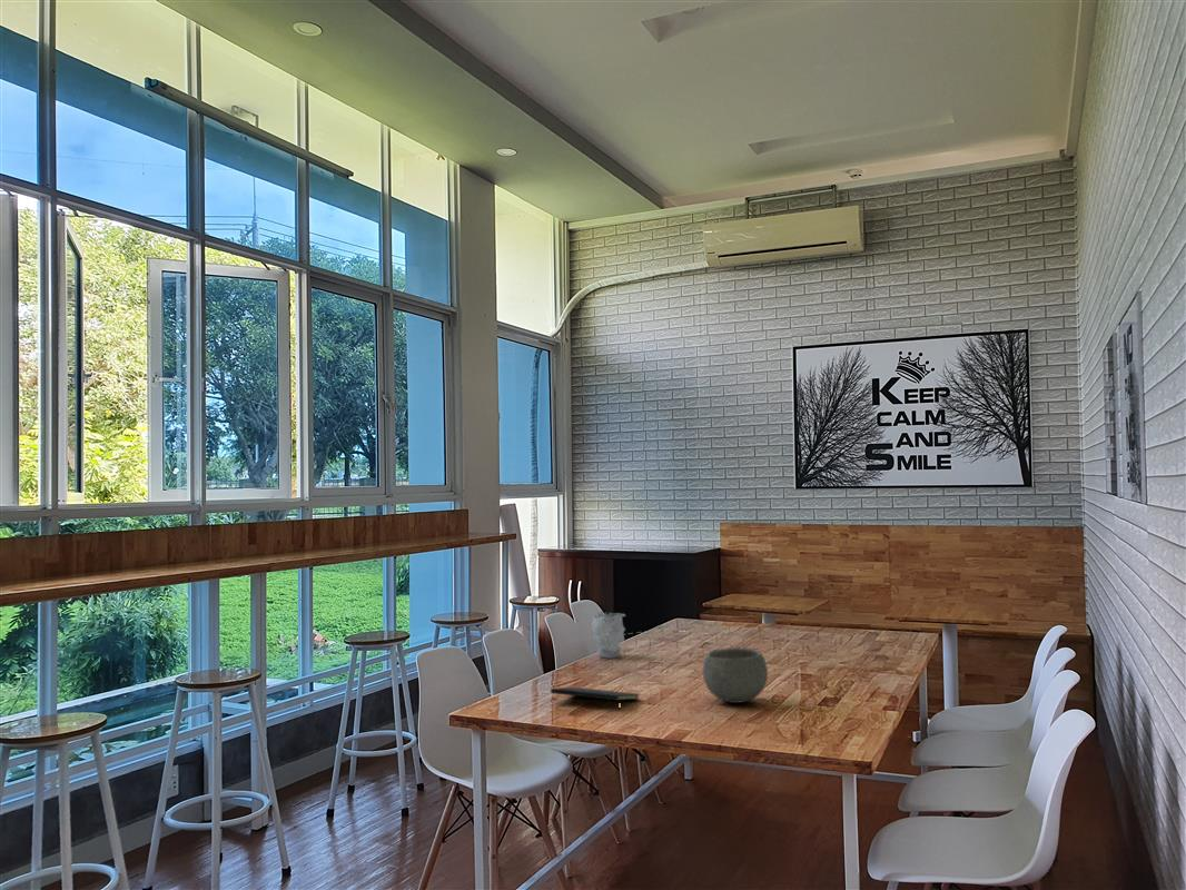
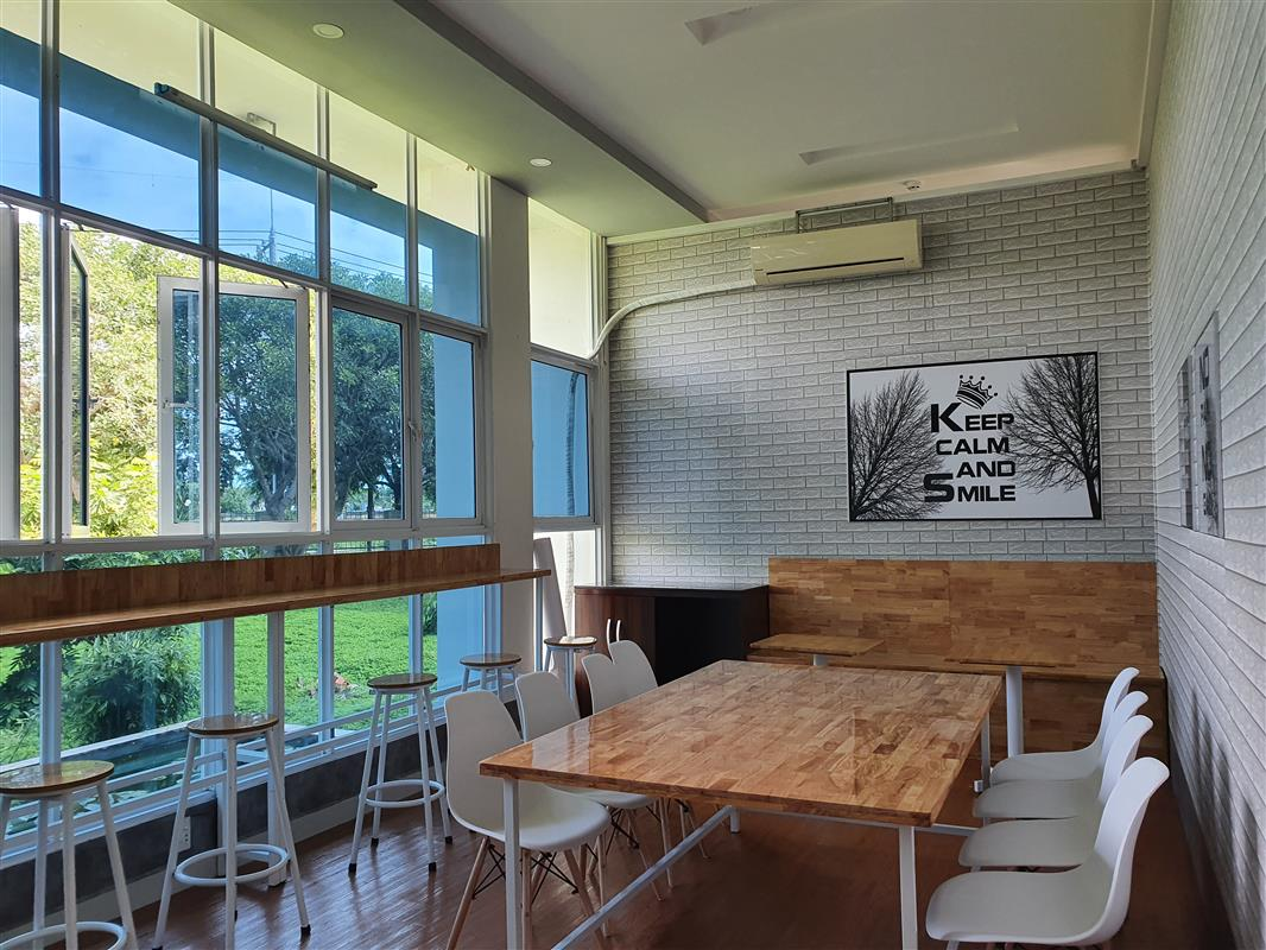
- notepad [550,686,641,712]
- bowl [702,646,769,704]
- bust sculpture [591,611,673,660]
